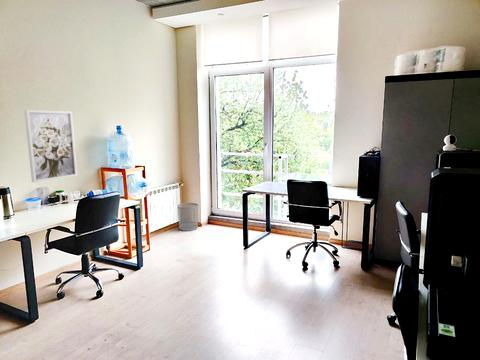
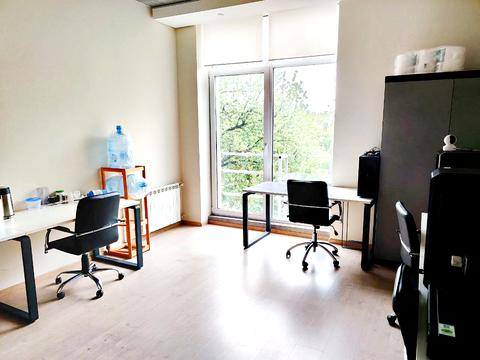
- wall art [23,109,78,183]
- waste bin [177,202,199,232]
